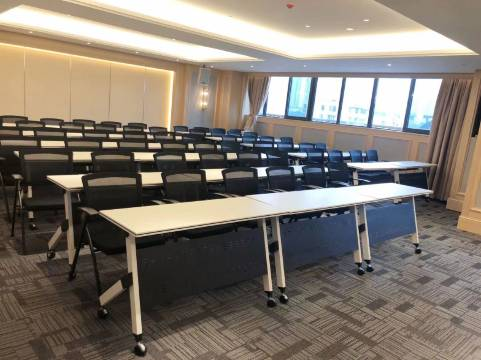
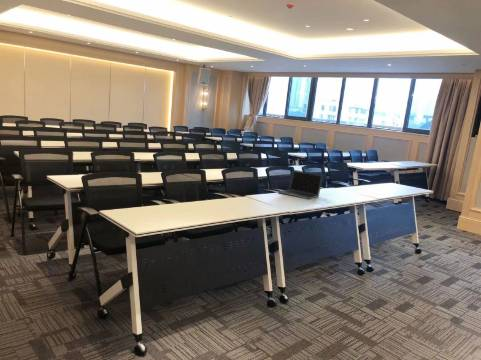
+ laptop [277,169,324,200]
